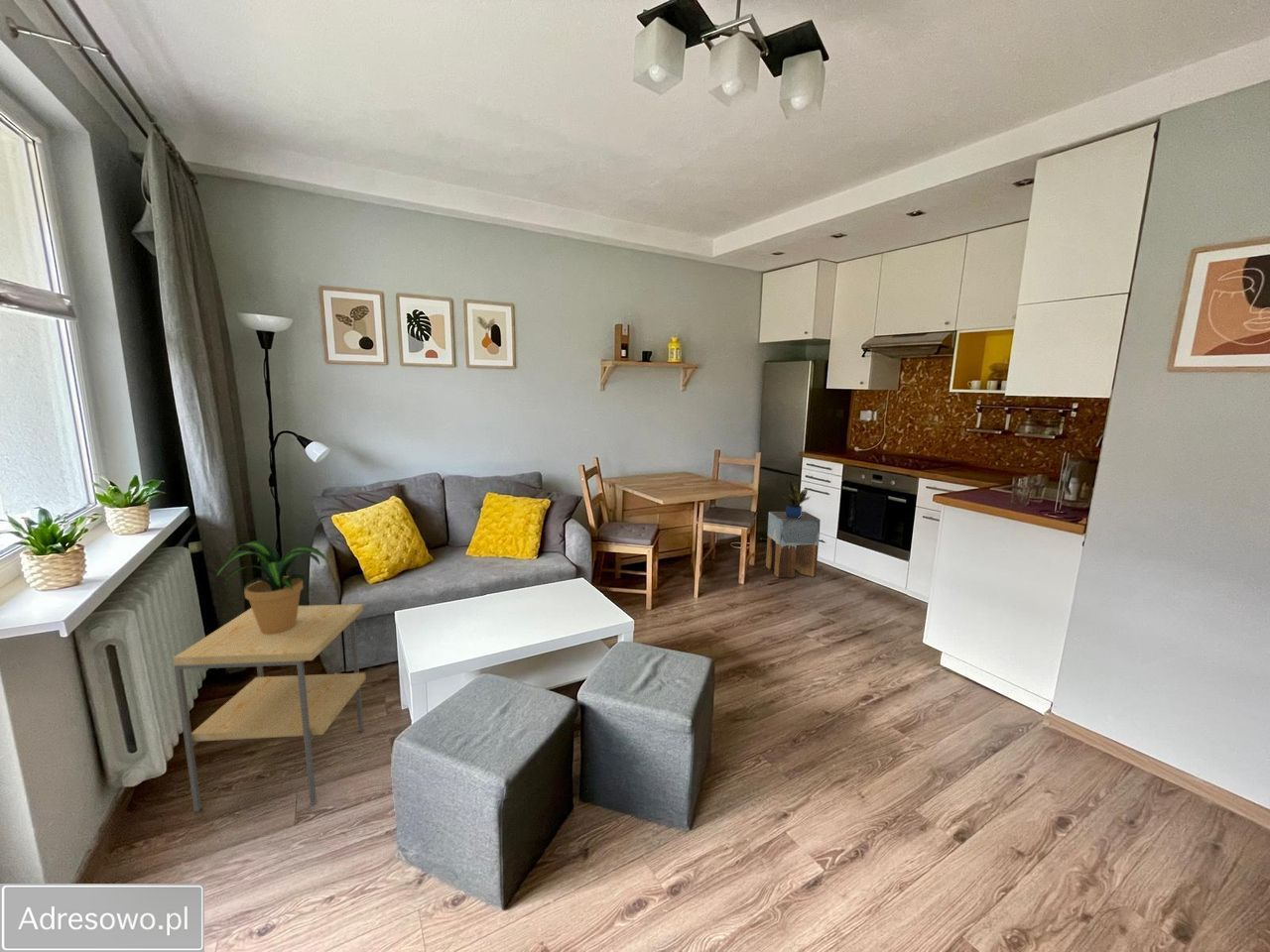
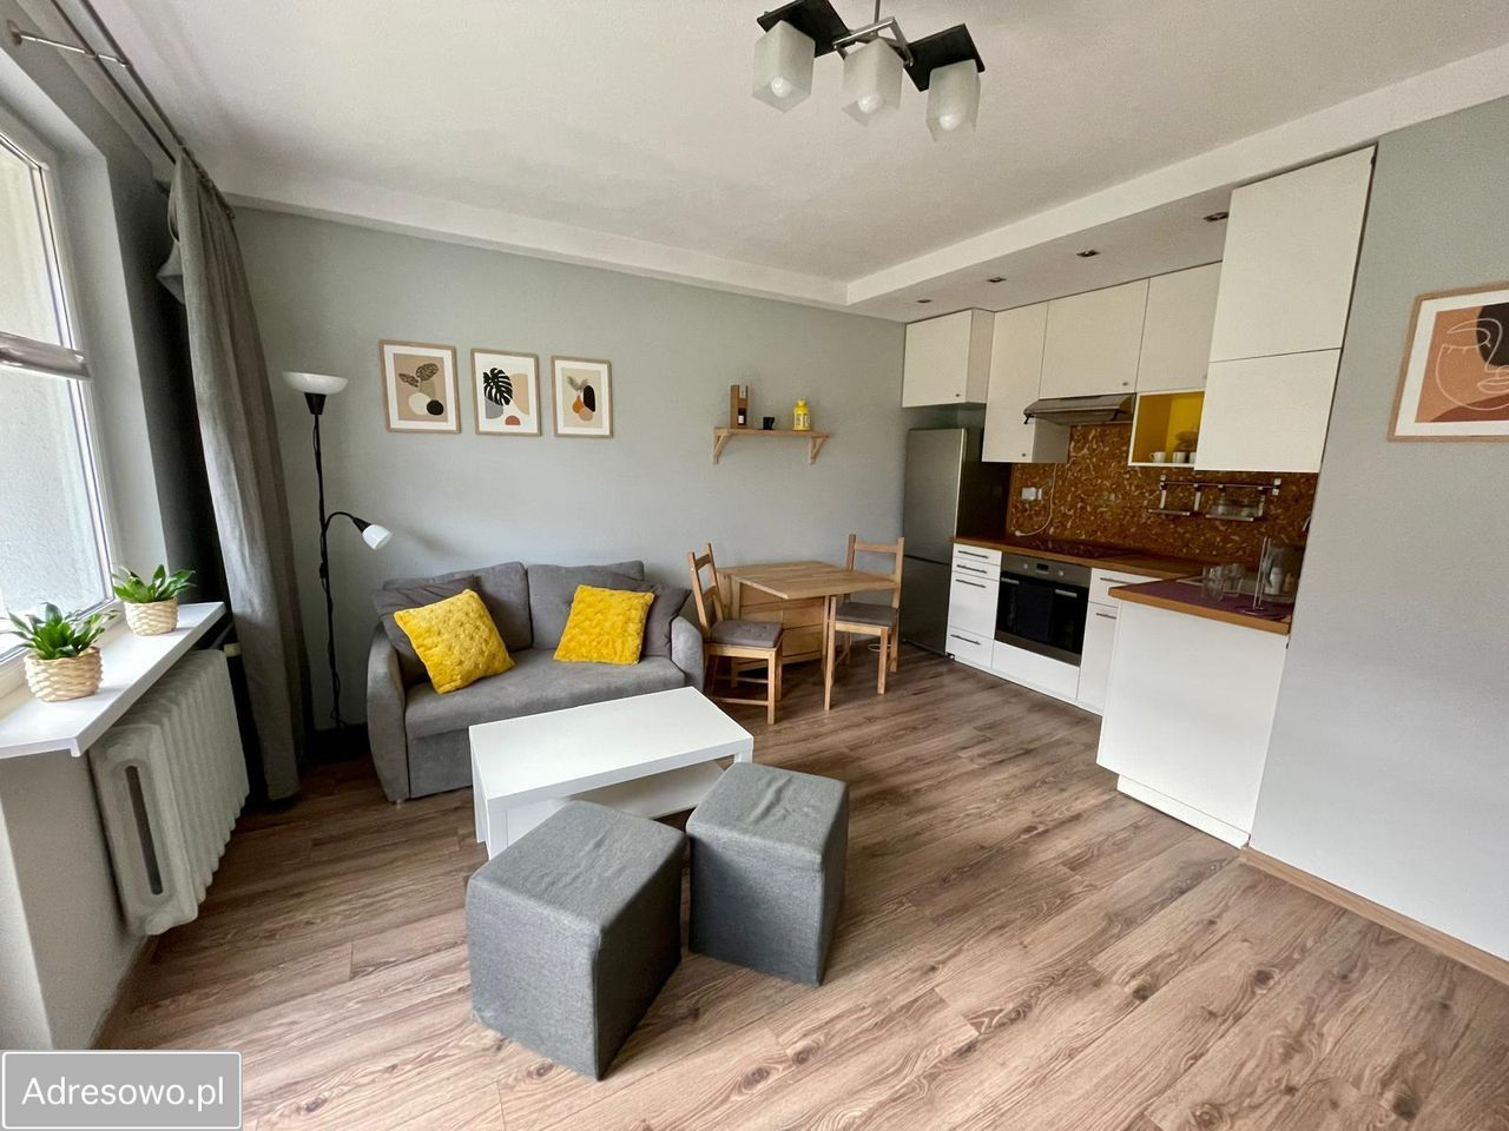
- potted plant [782,479,811,518]
- side table [172,603,367,812]
- stool [765,511,822,579]
- potted plant [215,540,330,634]
